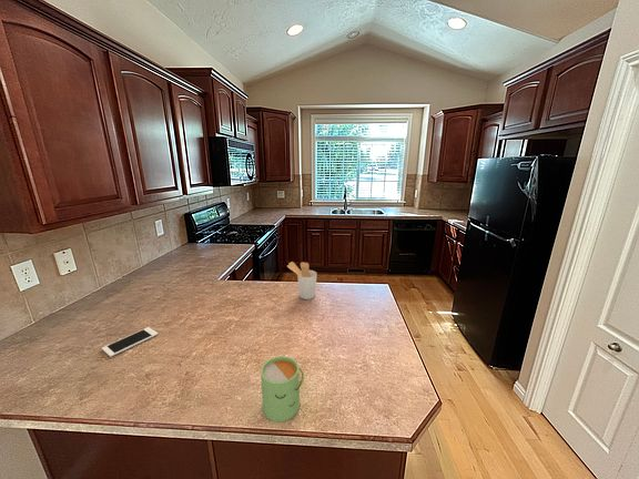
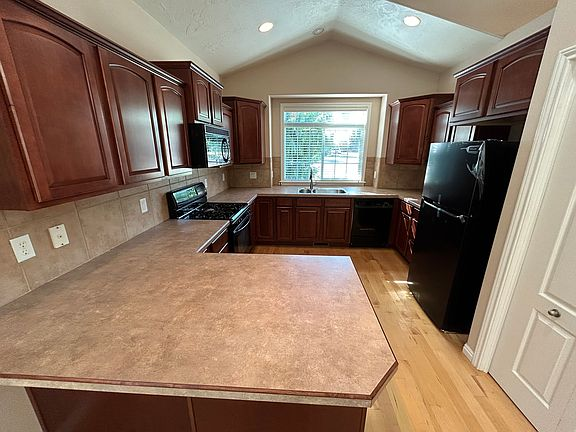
- utensil holder [286,261,317,300]
- cell phone [101,326,159,358]
- mug [260,355,305,422]
